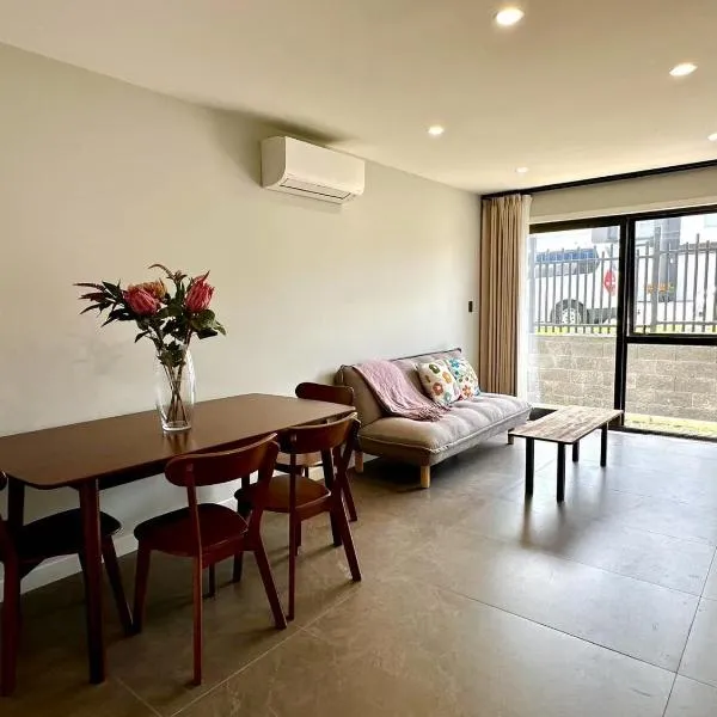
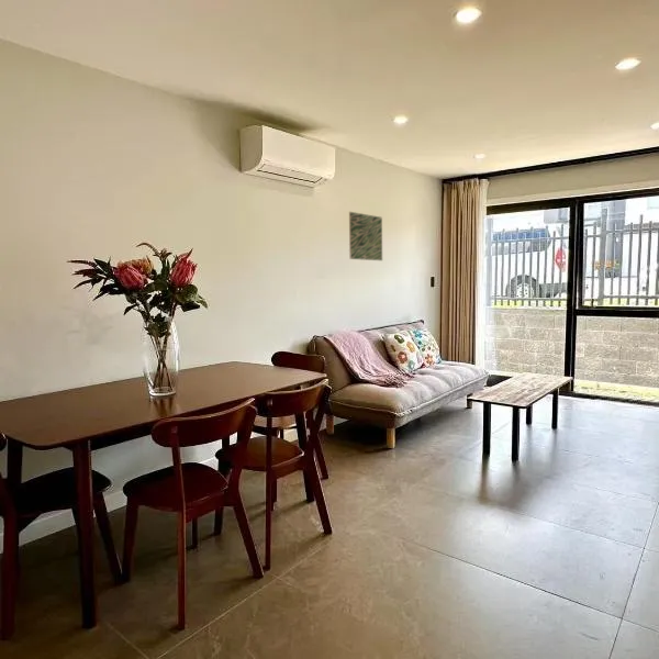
+ wall art [348,211,383,261]
